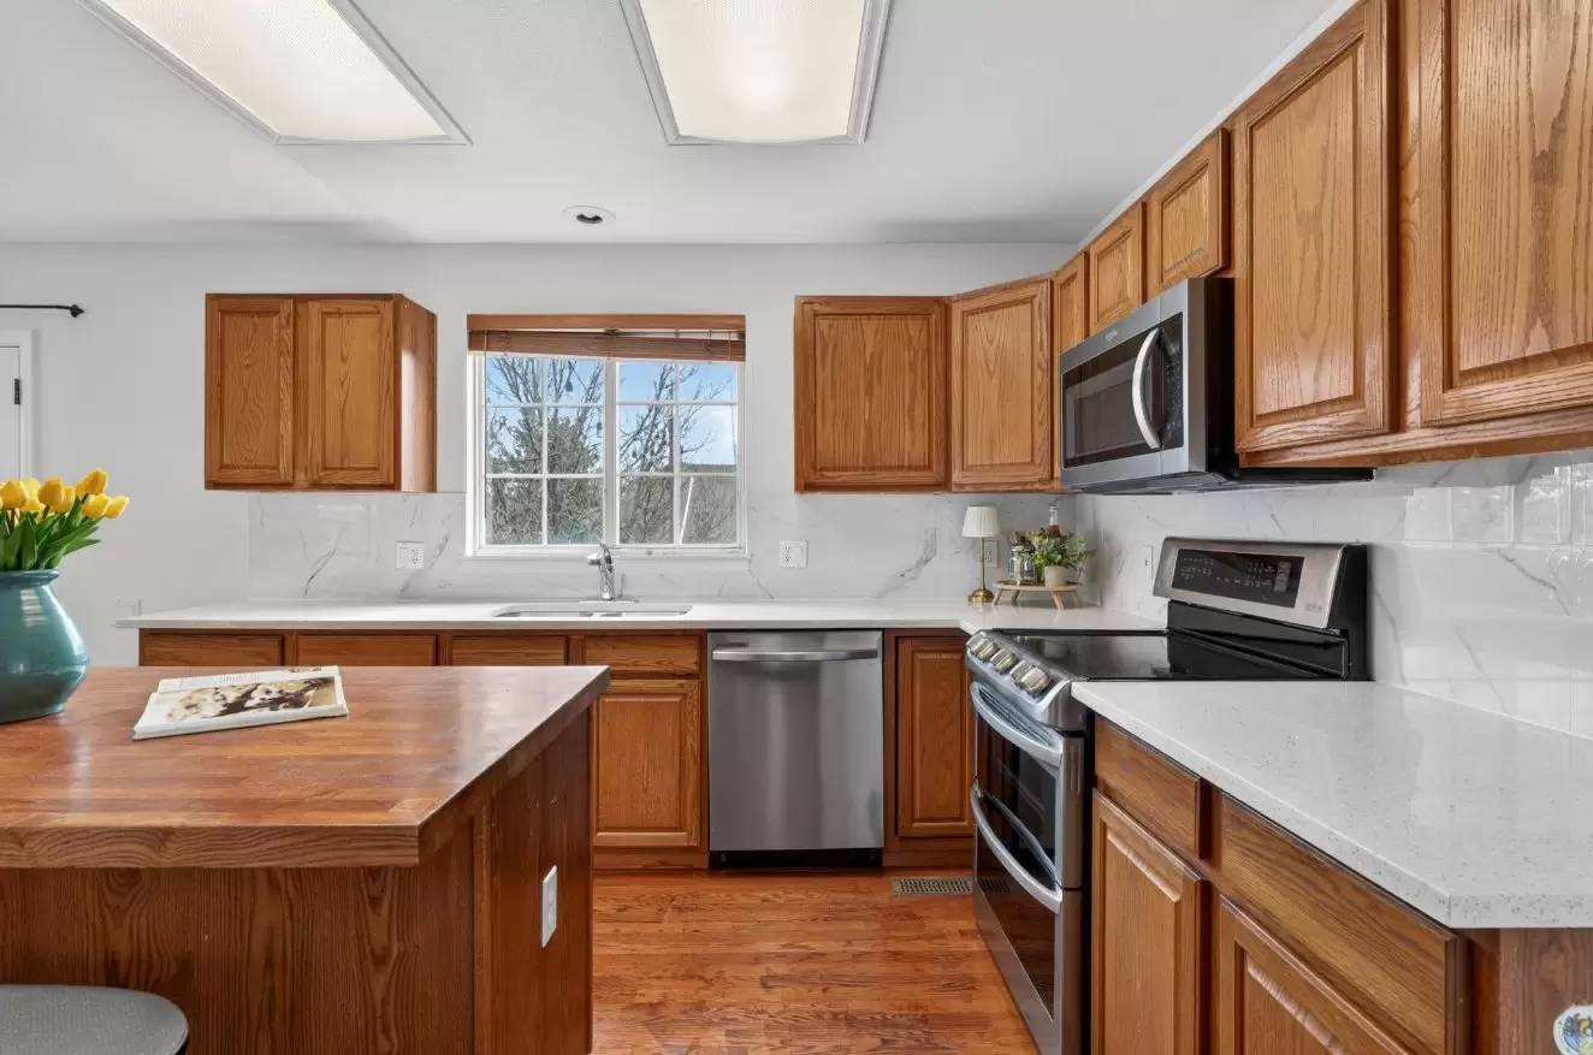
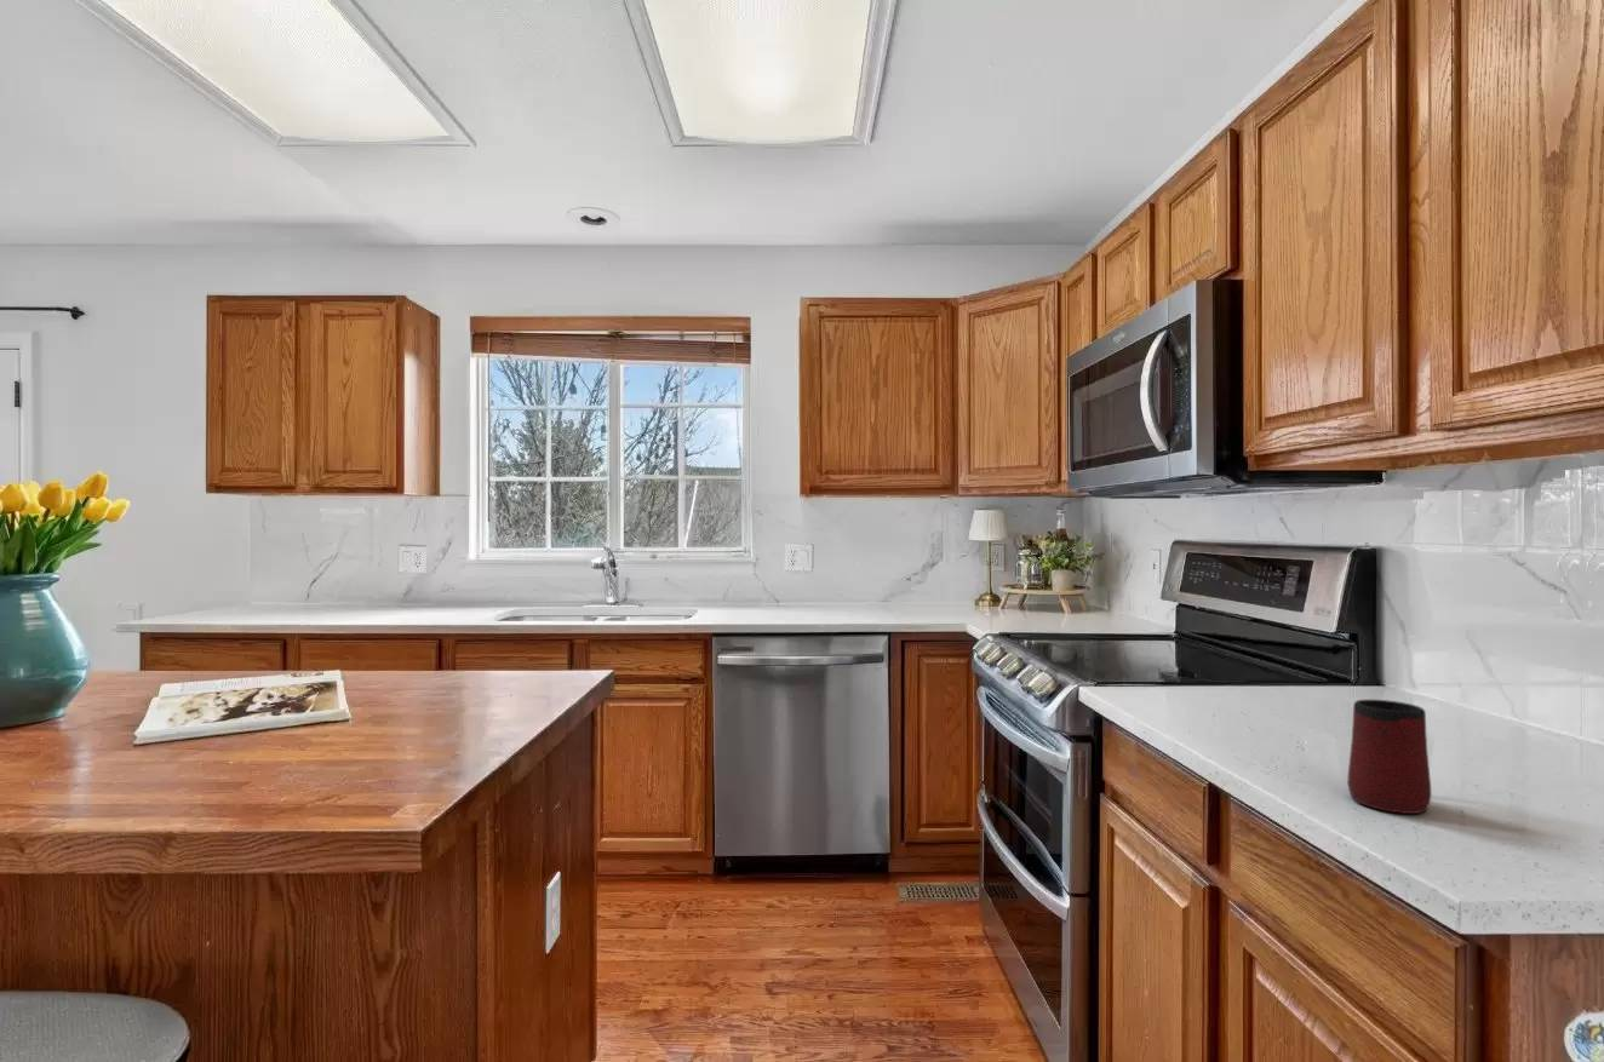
+ mug [1347,699,1432,815]
